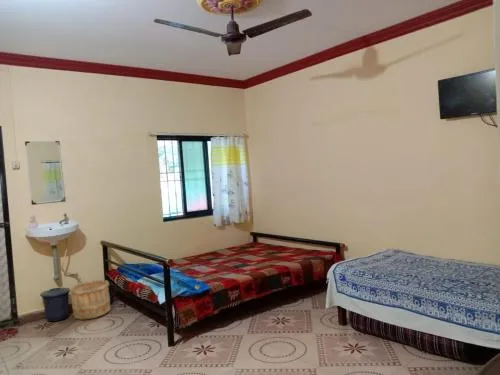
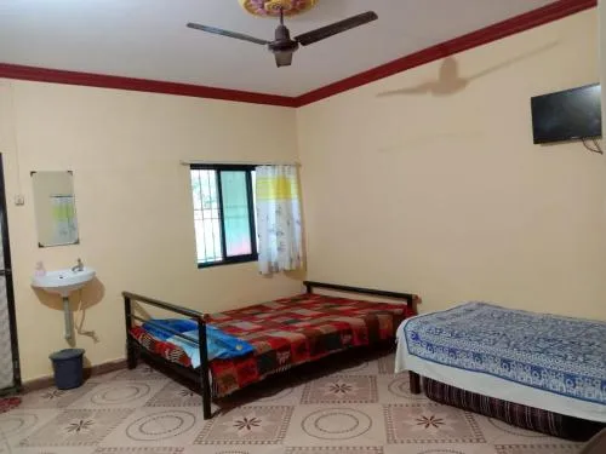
- wooden bucket [68,279,111,321]
